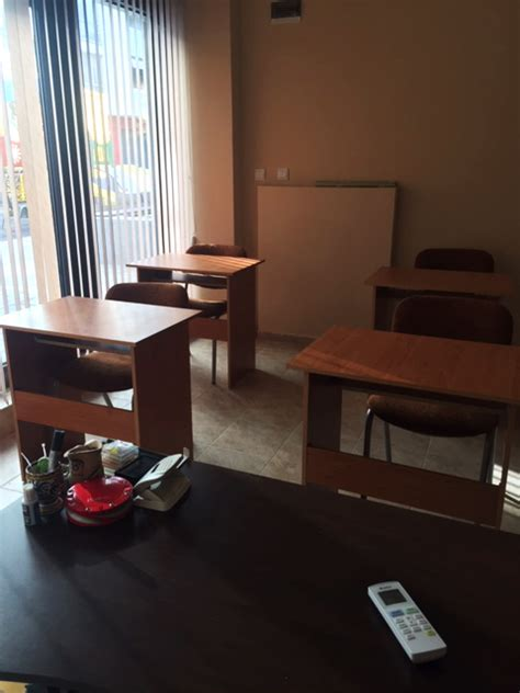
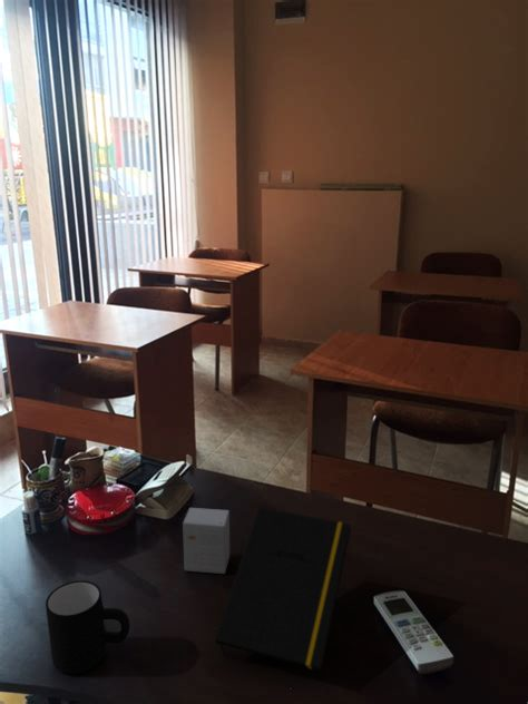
+ notepad [214,506,352,672]
+ mug [45,579,130,675]
+ small box [182,507,231,575]
